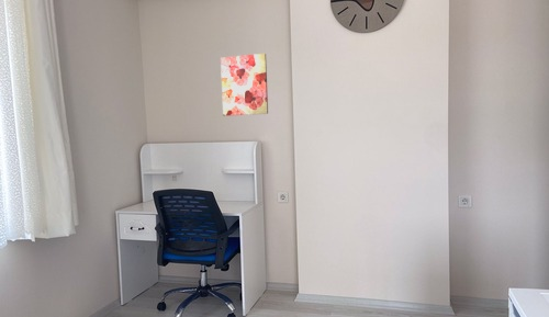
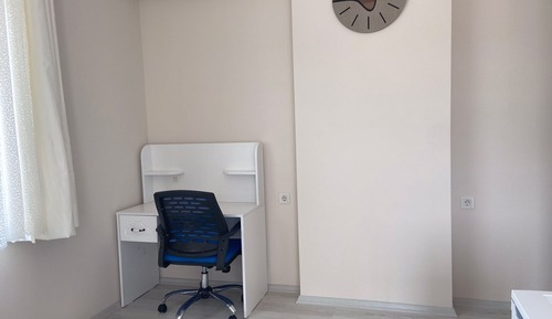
- wall art [220,53,269,117]
